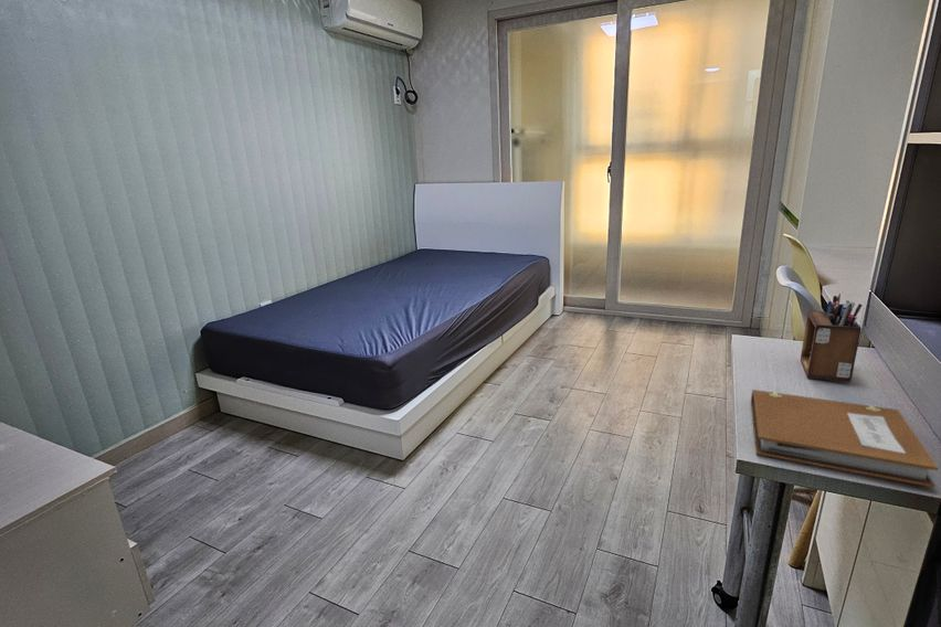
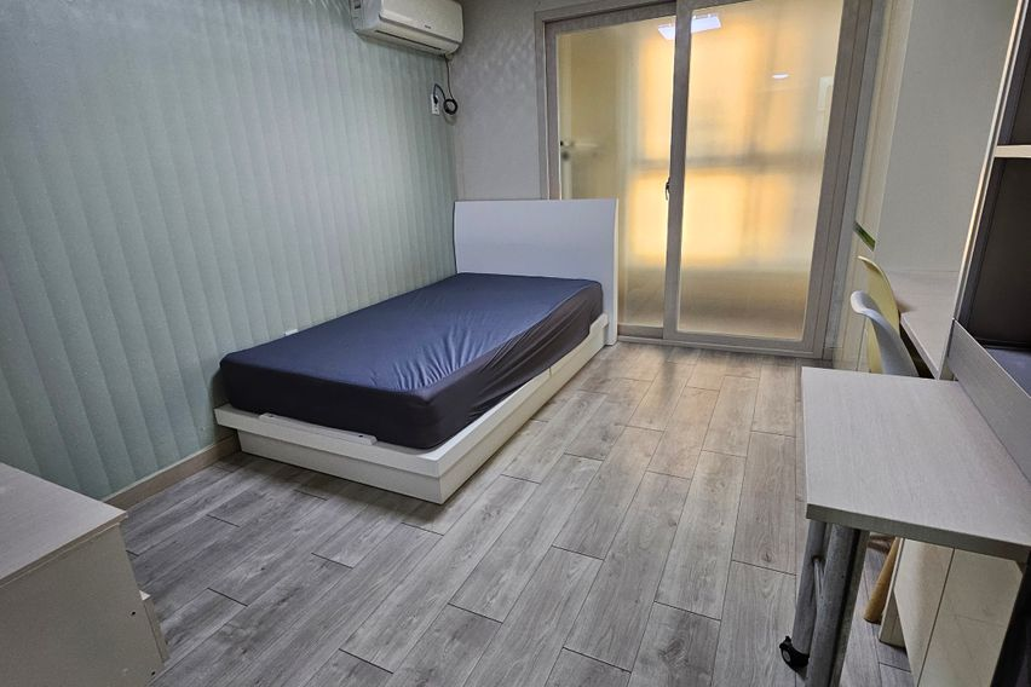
- notebook [750,389,940,488]
- desk organizer [800,293,863,383]
